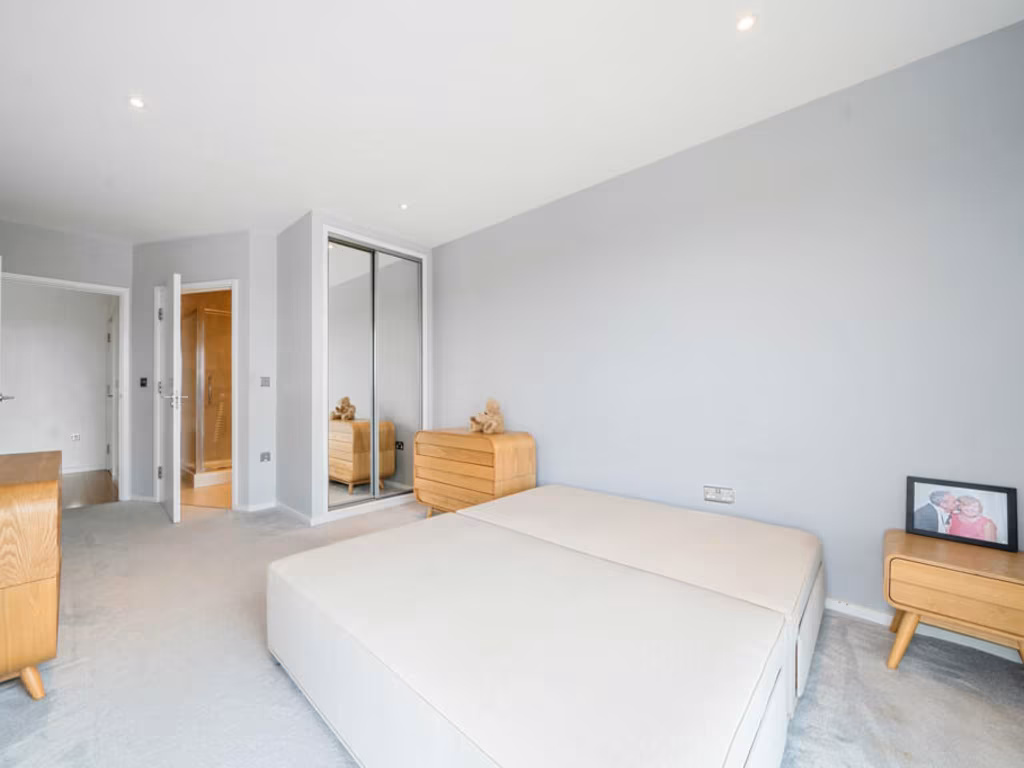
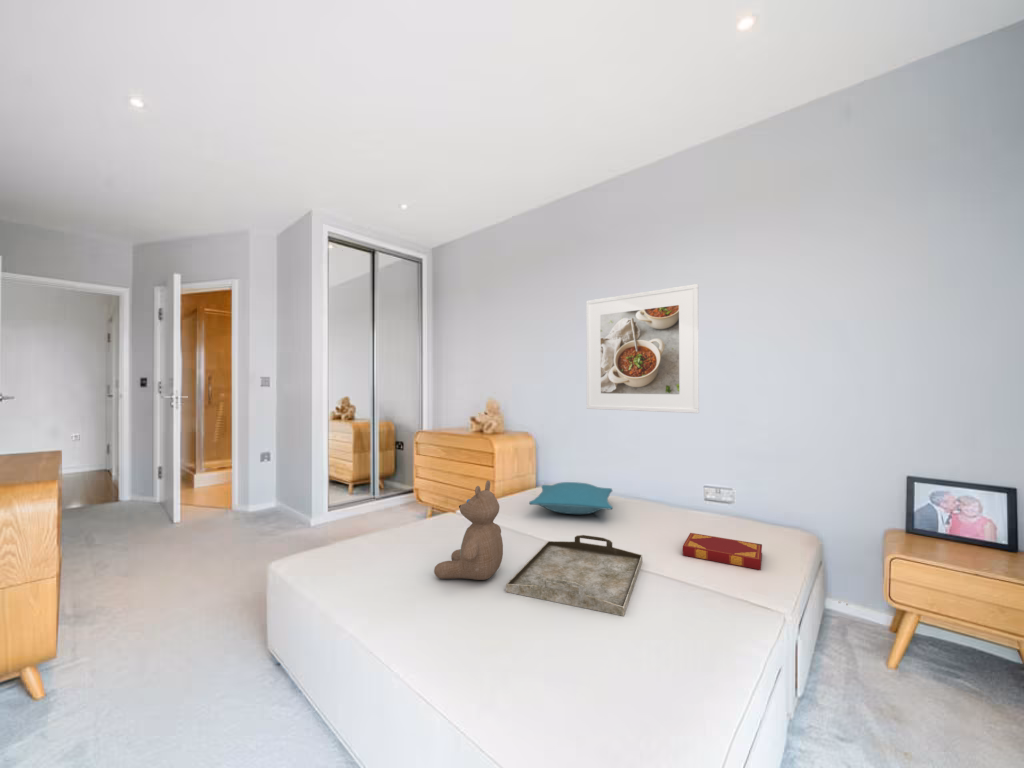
+ hardback book [682,532,763,571]
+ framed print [585,283,700,414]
+ serving tray [505,534,643,617]
+ pillow [528,481,614,515]
+ teddy bear [433,479,504,581]
